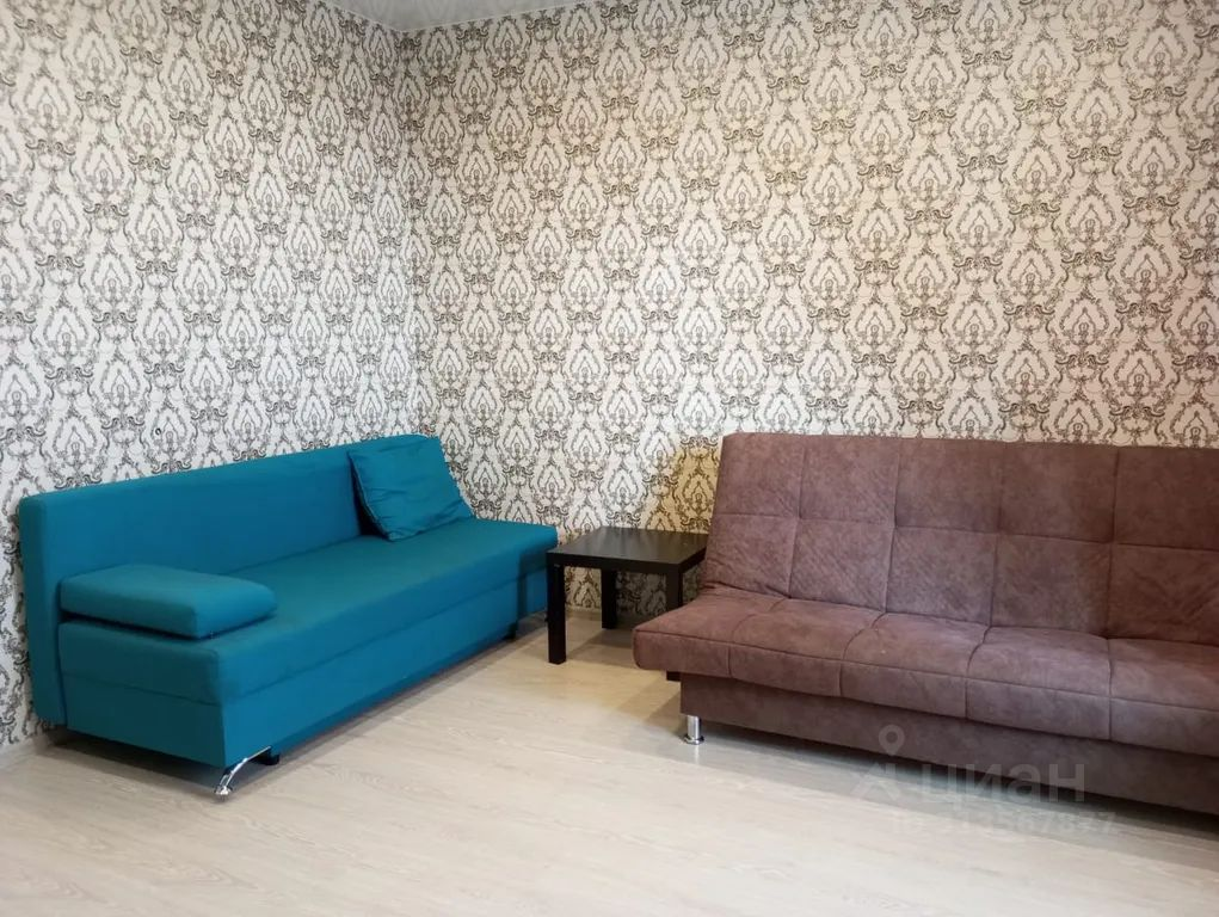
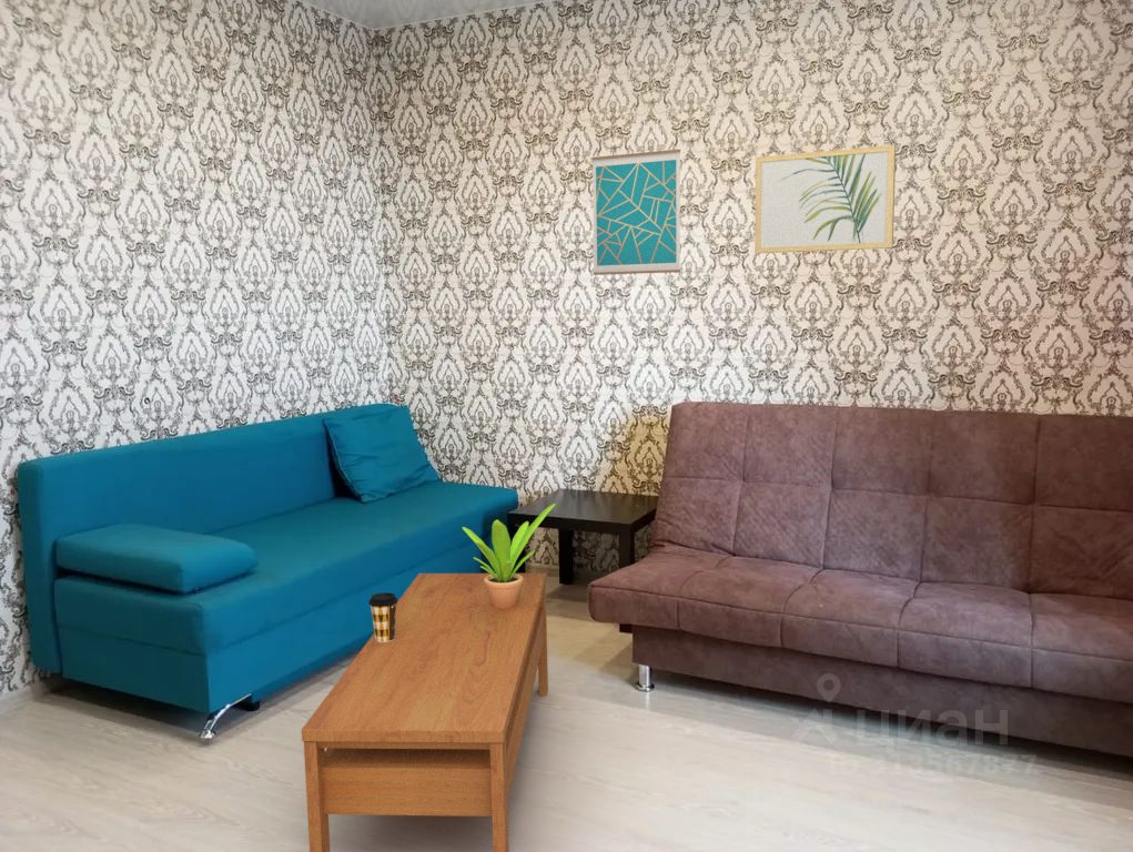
+ wall art [753,144,897,254]
+ potted plant [462,503,557,609]
+ coffee cup [367,591,398,642]
+ coffee table [301,572,549,852]
+ wall art [591,149,681,276]
